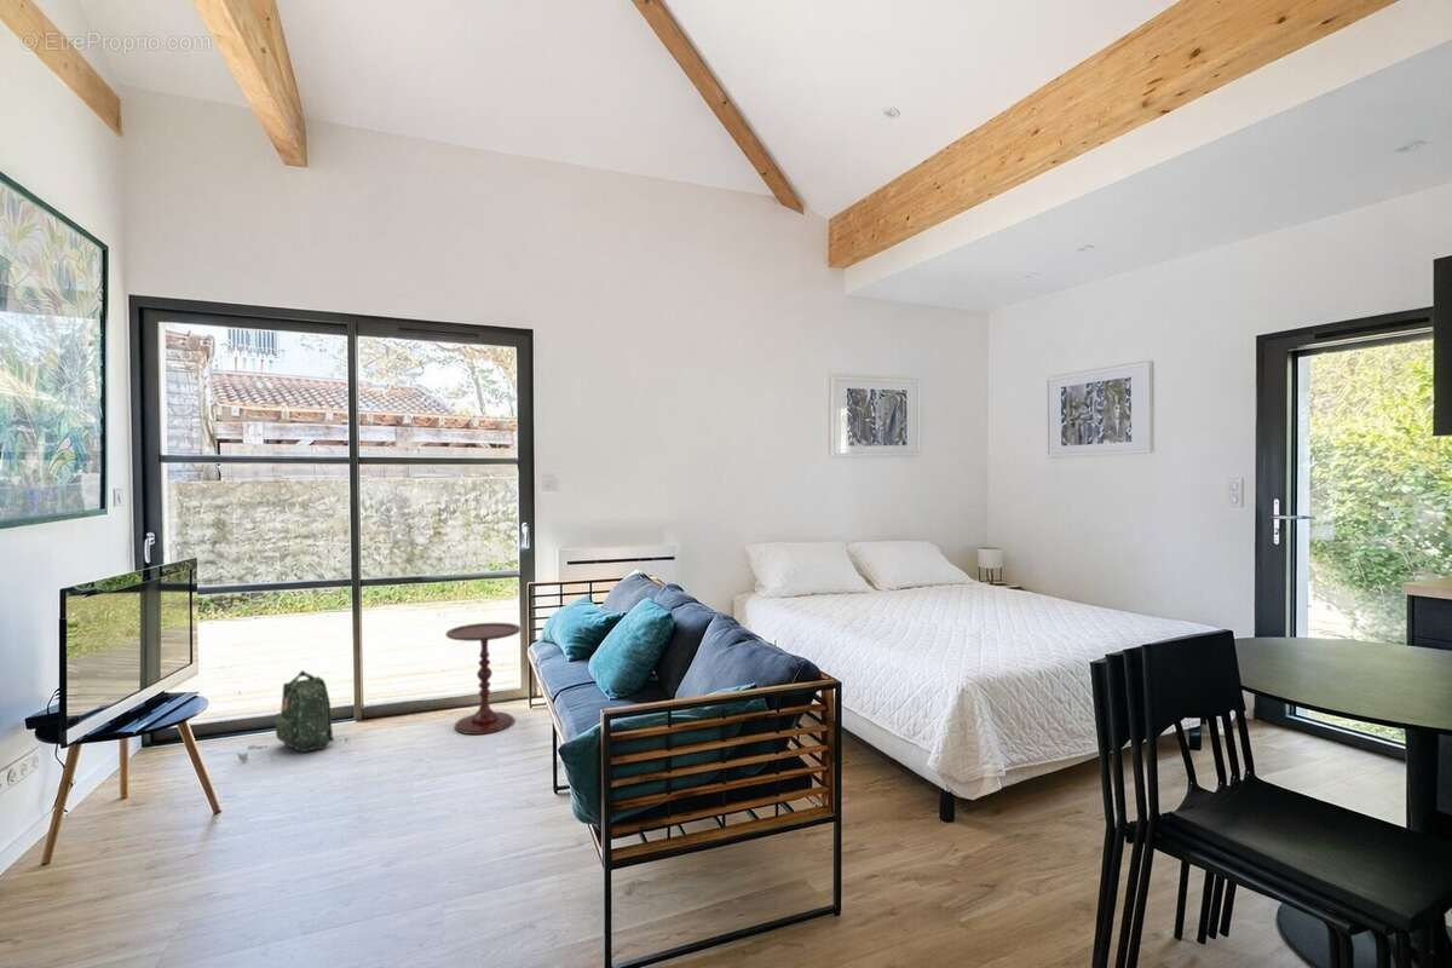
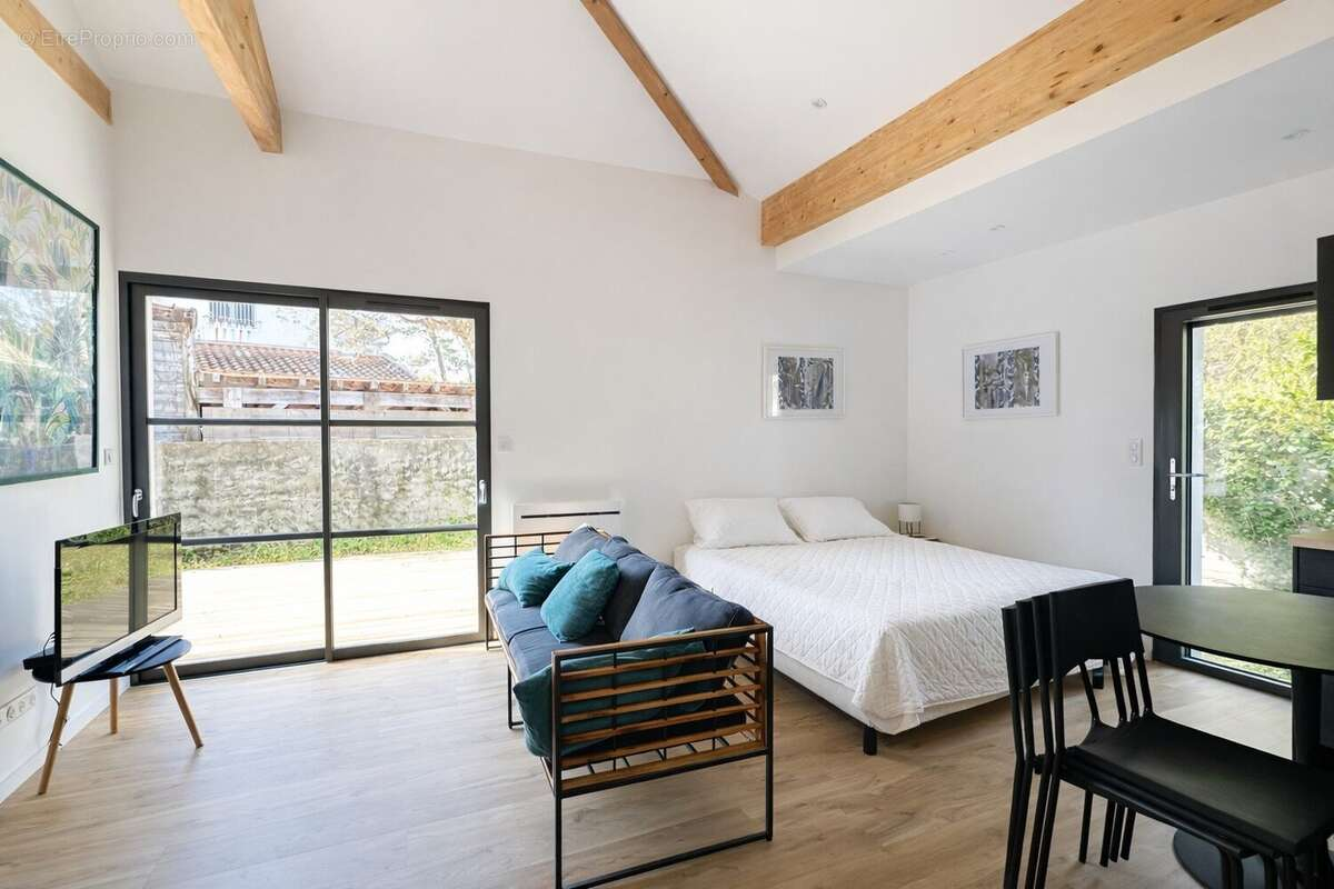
- backpack [236,669,350,764]
- side table [444,622,522,736]
